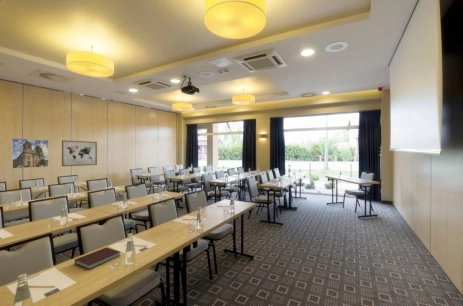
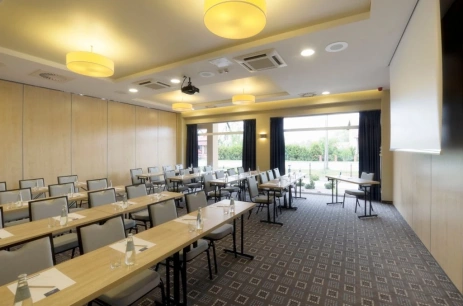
- wall art [61,139,98,167]
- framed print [11,137,50,169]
- notebook [74,247,121,270]
